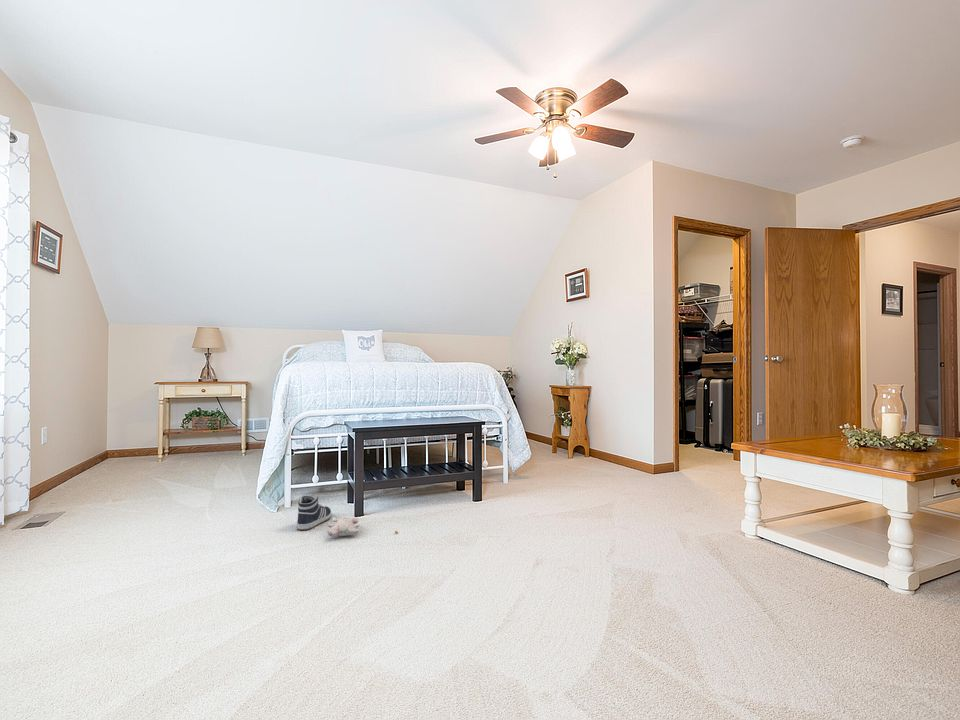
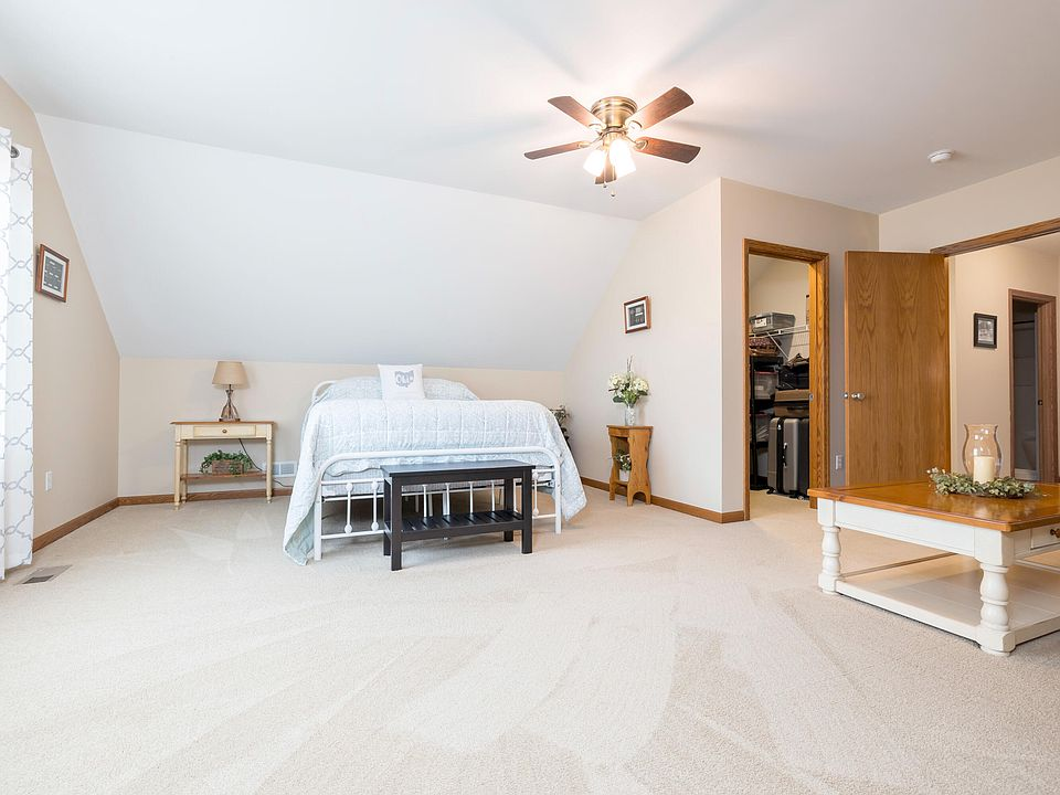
- sneaker [296,494,332,531]
- plush toy [326,516,399,537]
